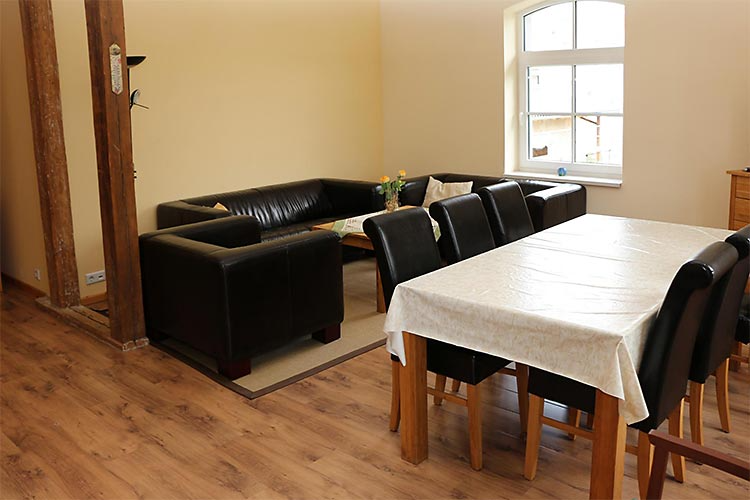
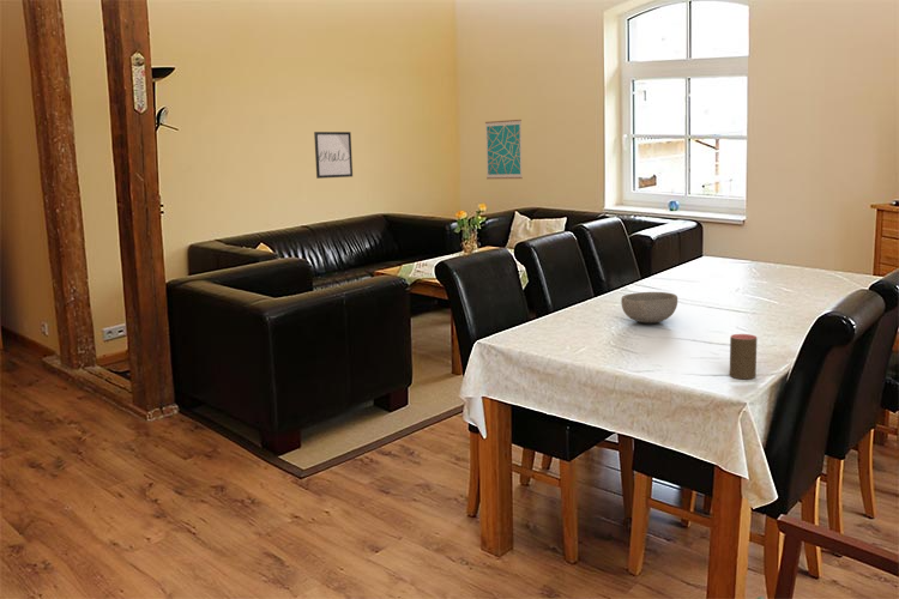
+ cup [729,333,759,380]
+ bowl [620,291,678,323]
+ wall art [484,119,523,180]
+ wall art [313,131,354,180]
